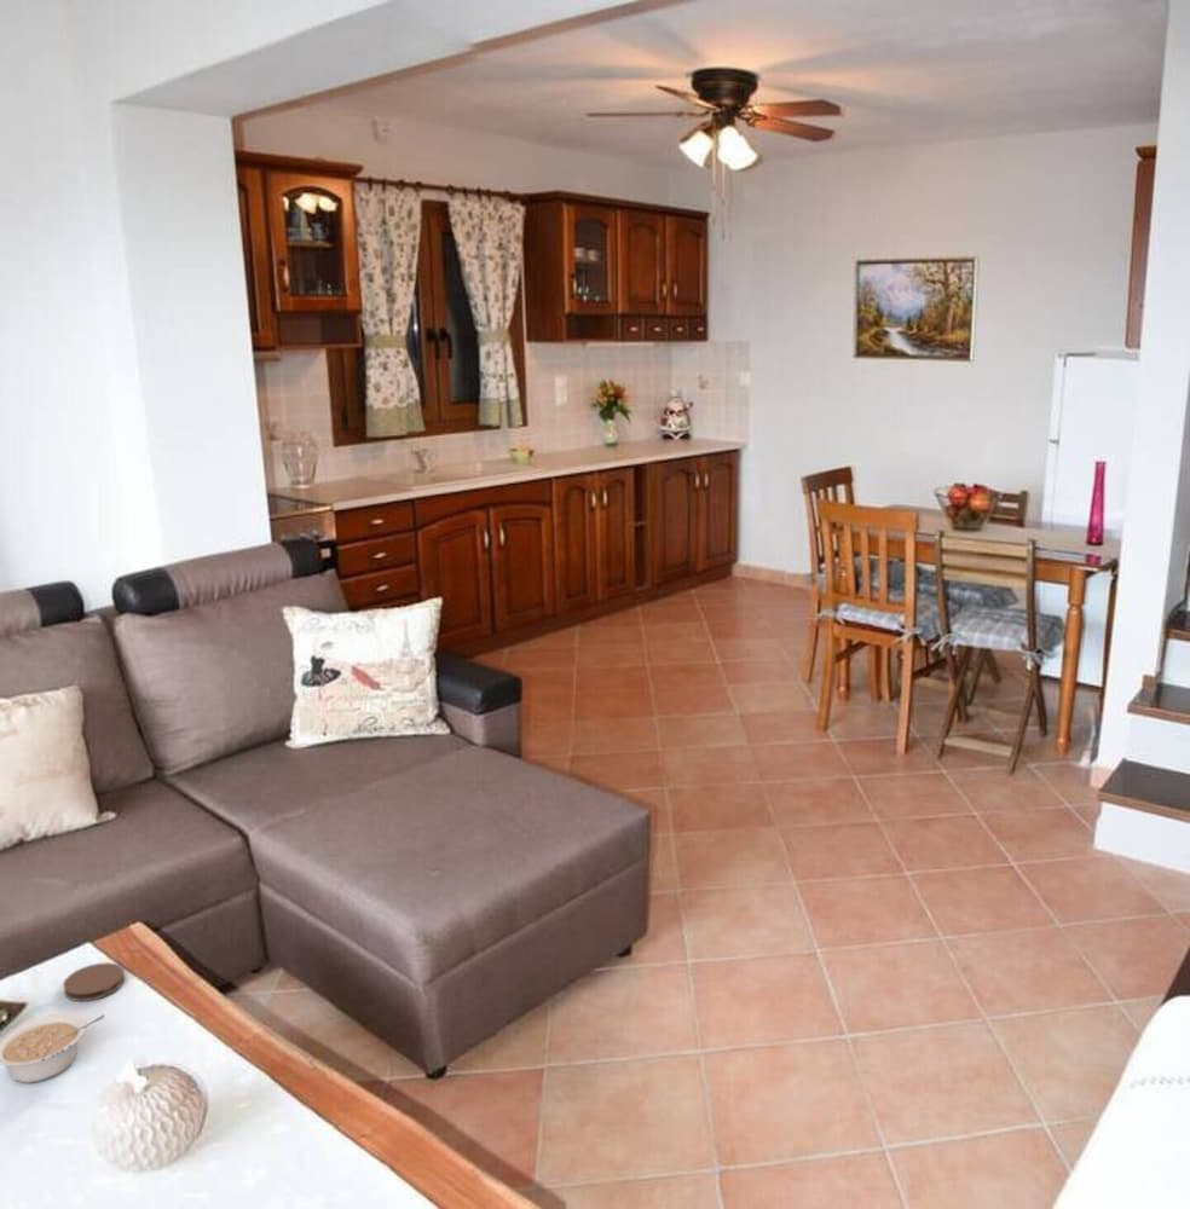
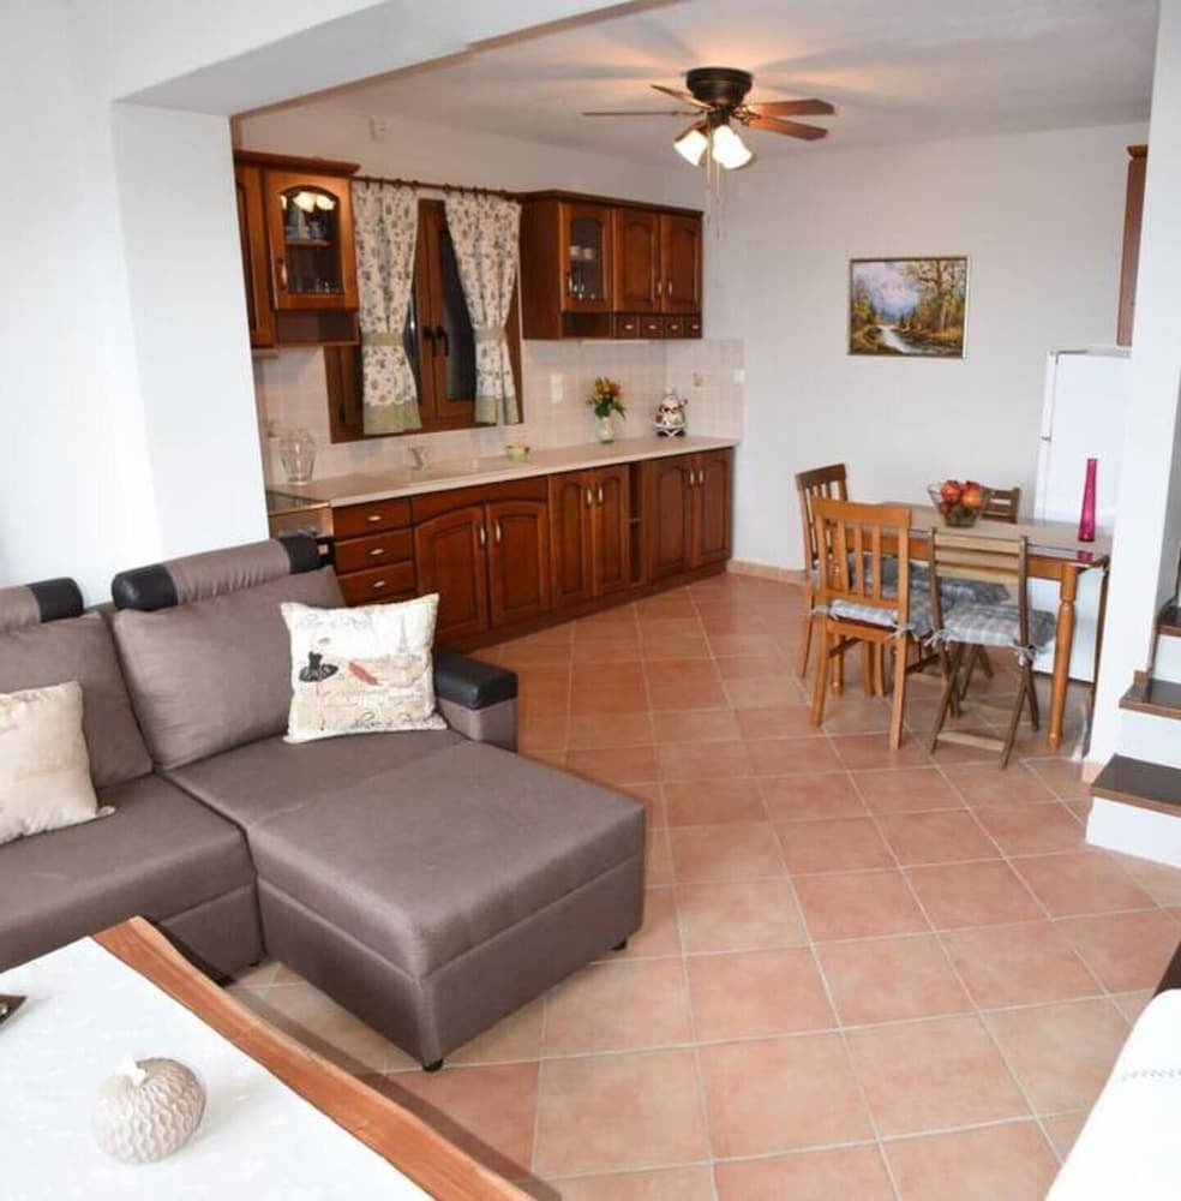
- coaster [62,961,126,1002]
- legume [0,1012,105,1084]
